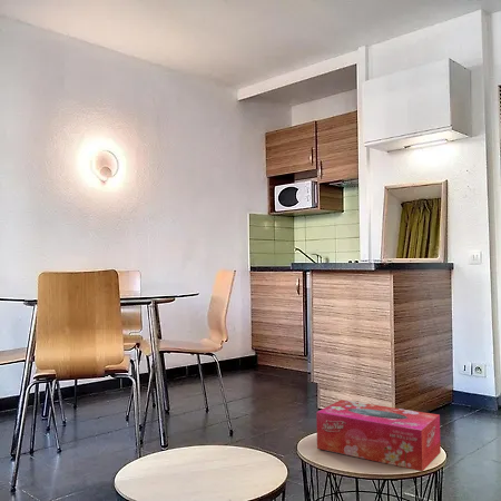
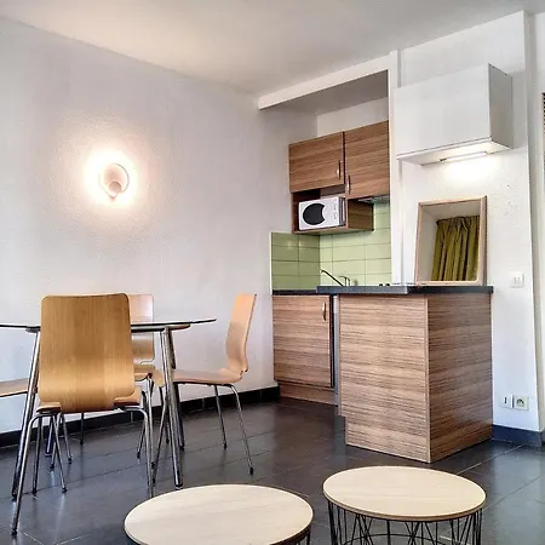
- tissue box [315,399,442,472]
